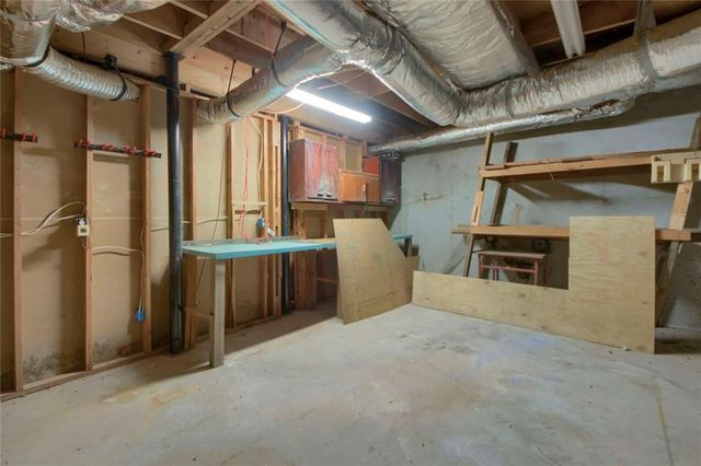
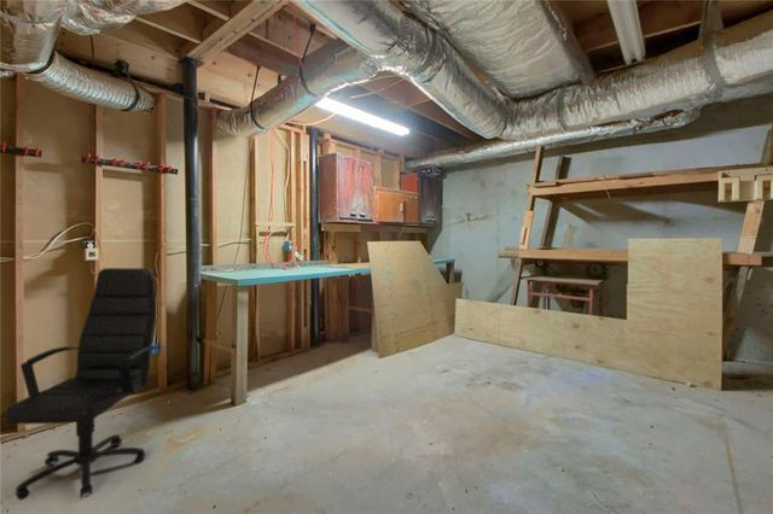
+ office chair [5,267,163,501]
